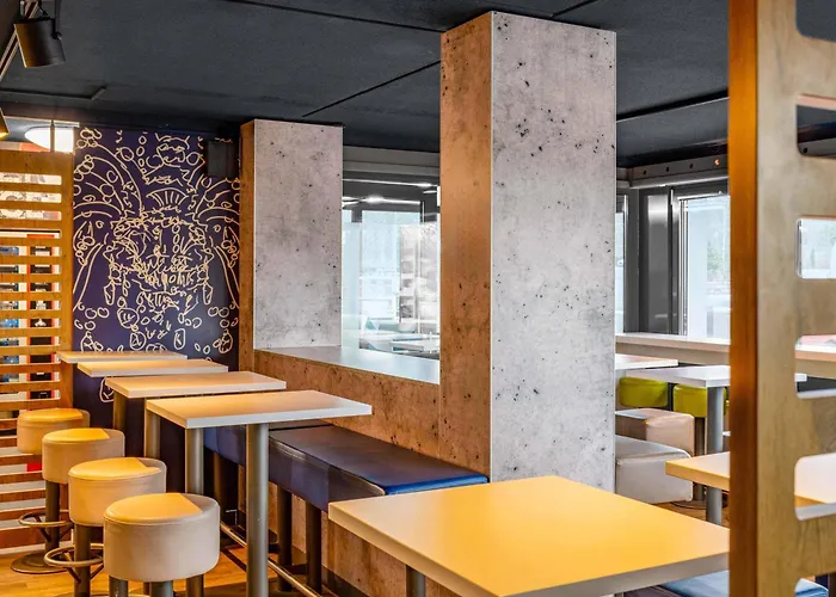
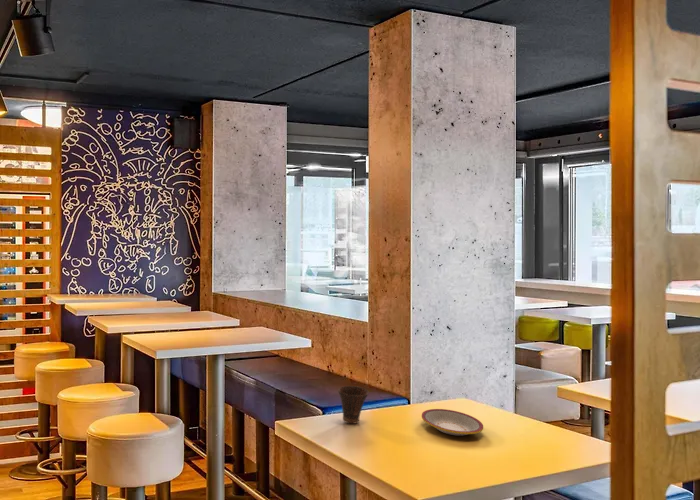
+ plate [421,408,484,437]
+ cup [337,385,370,425]
